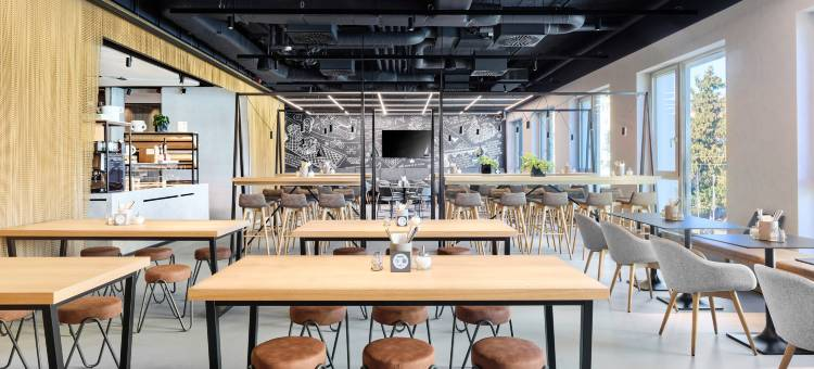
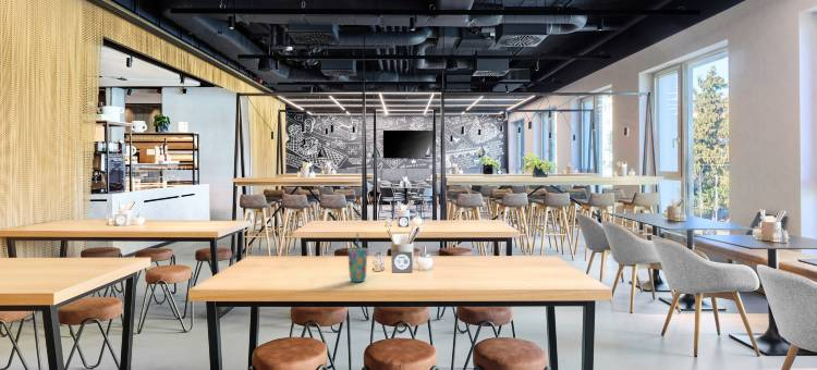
+ cup [346,232,368,283]
